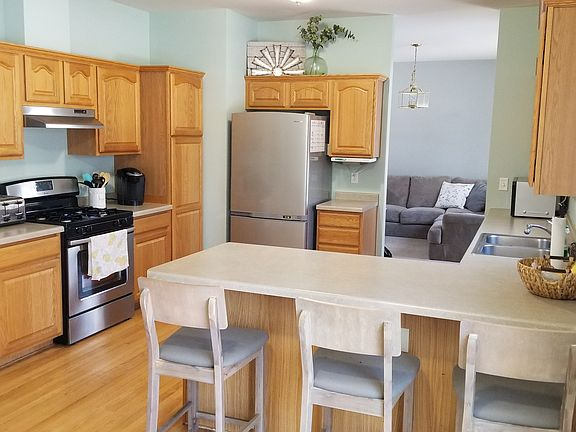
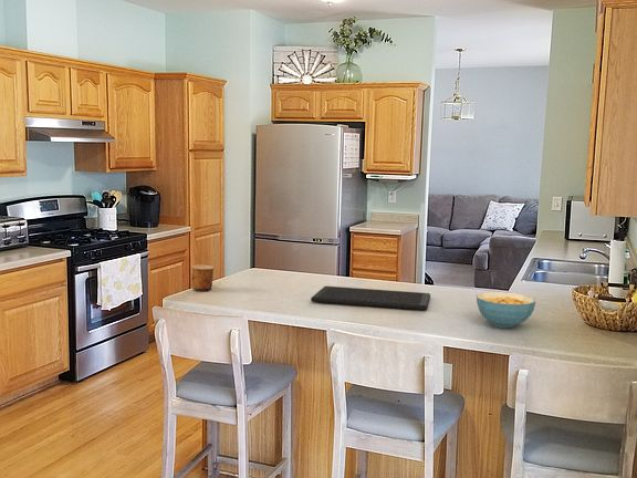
+ cutting board [310,285,431,311]
+ cup [190,263,215,292]
+ cereal bowl [476,291,536,329]
